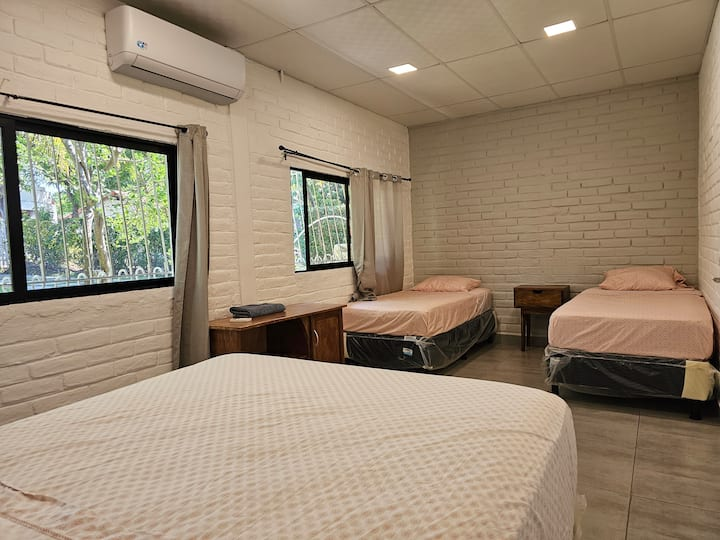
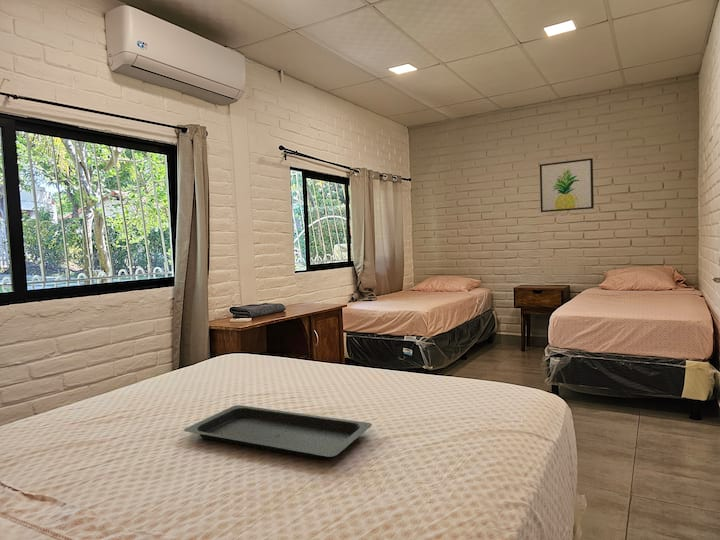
+ wall art [539,157,595,213]
+ serving tray [183,404,373,460]
